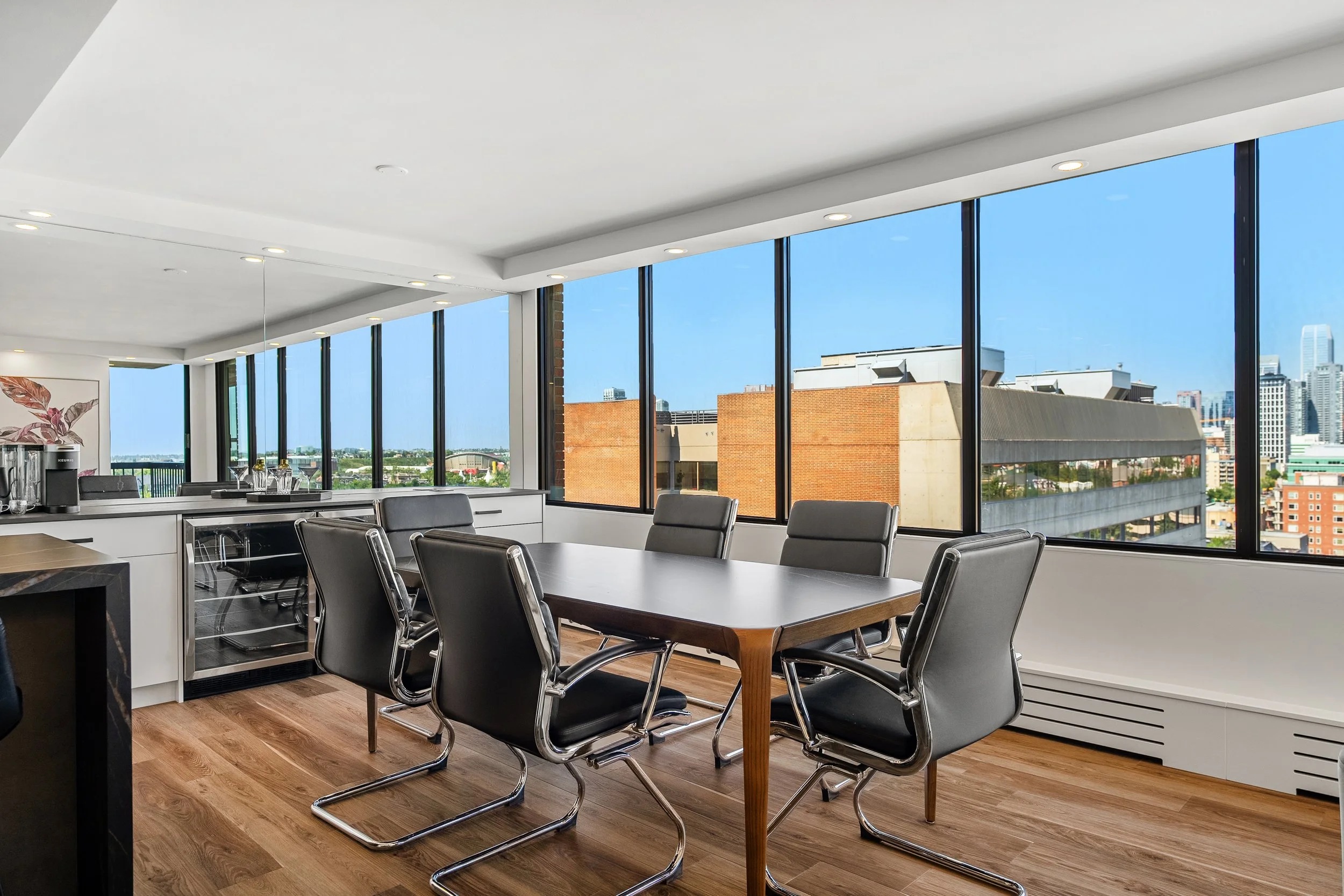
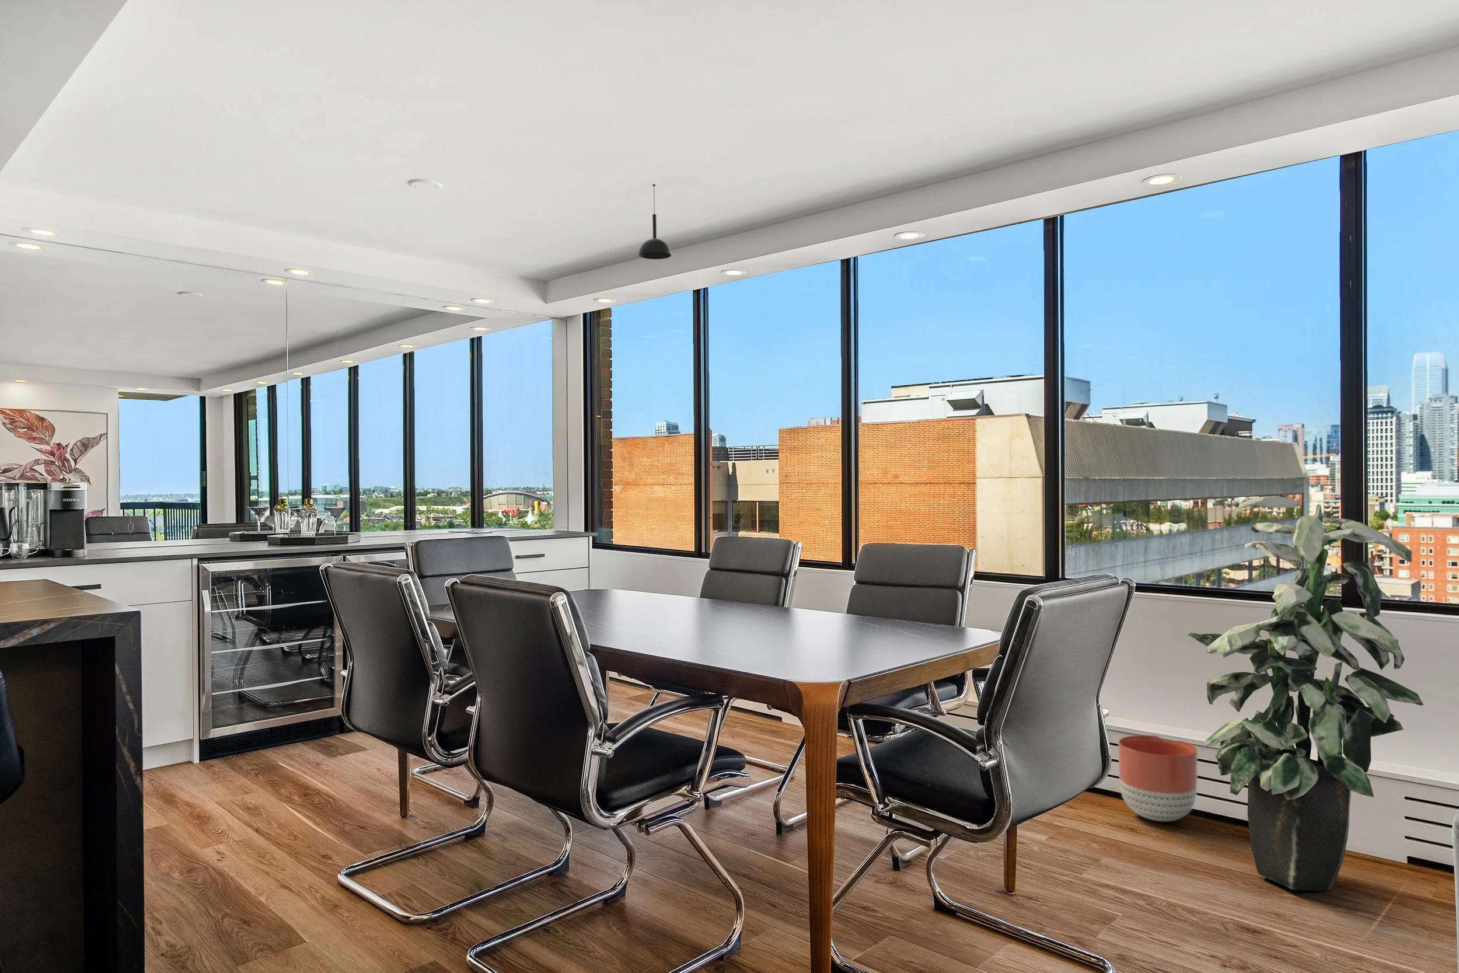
+ indoor plant [1187,496,1424,892]
+ pendant light [638,184,672,260]
+ planter [1118,734,1198,822]
